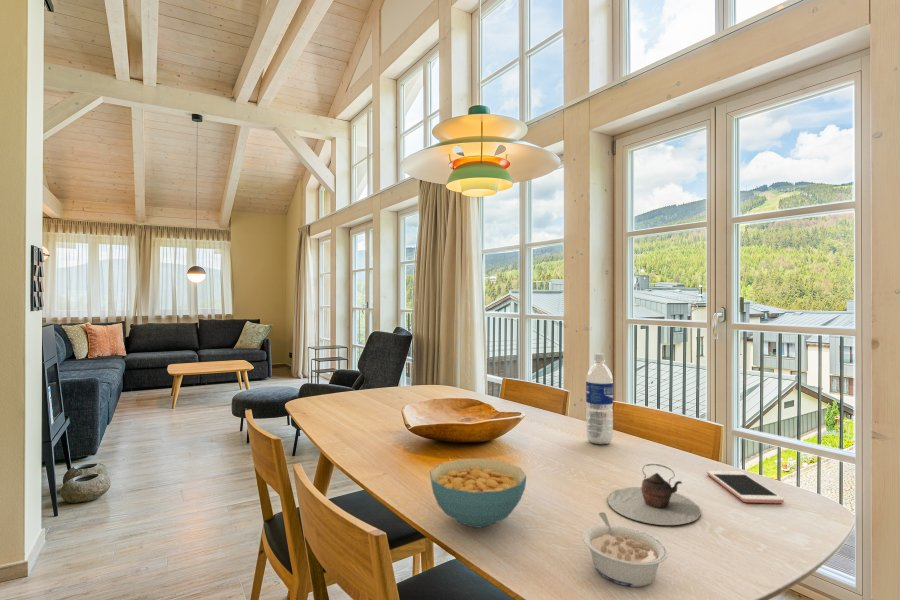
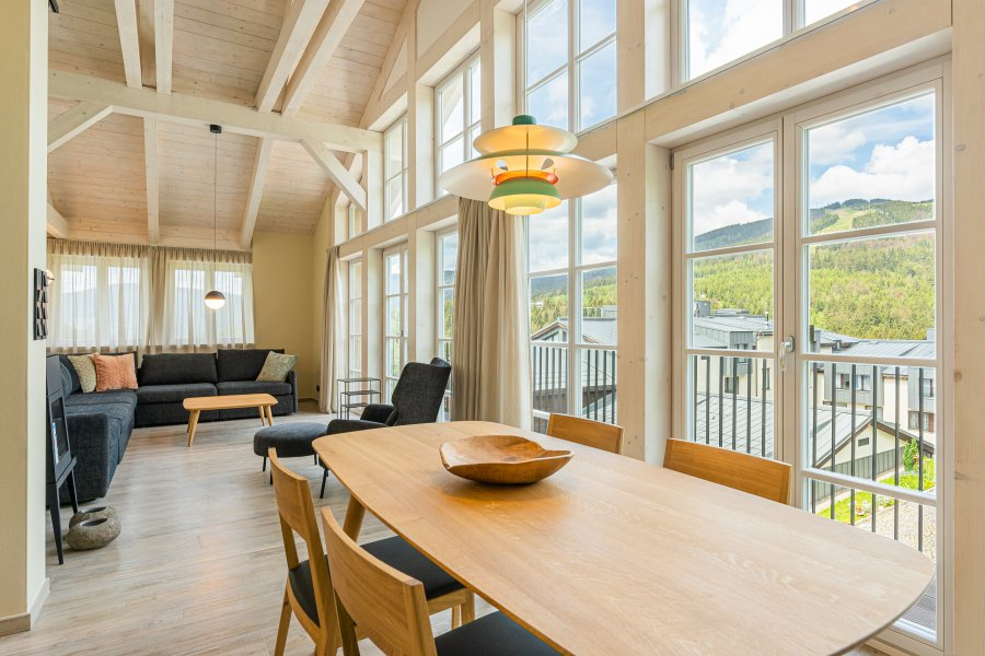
- legume [581,511,669,588]
- teapot [606,463,702,526]
- water bottle [585,352,614,445]
- cell phone [706,470,785,504]
- cereal bowl [429,457,528,529]
